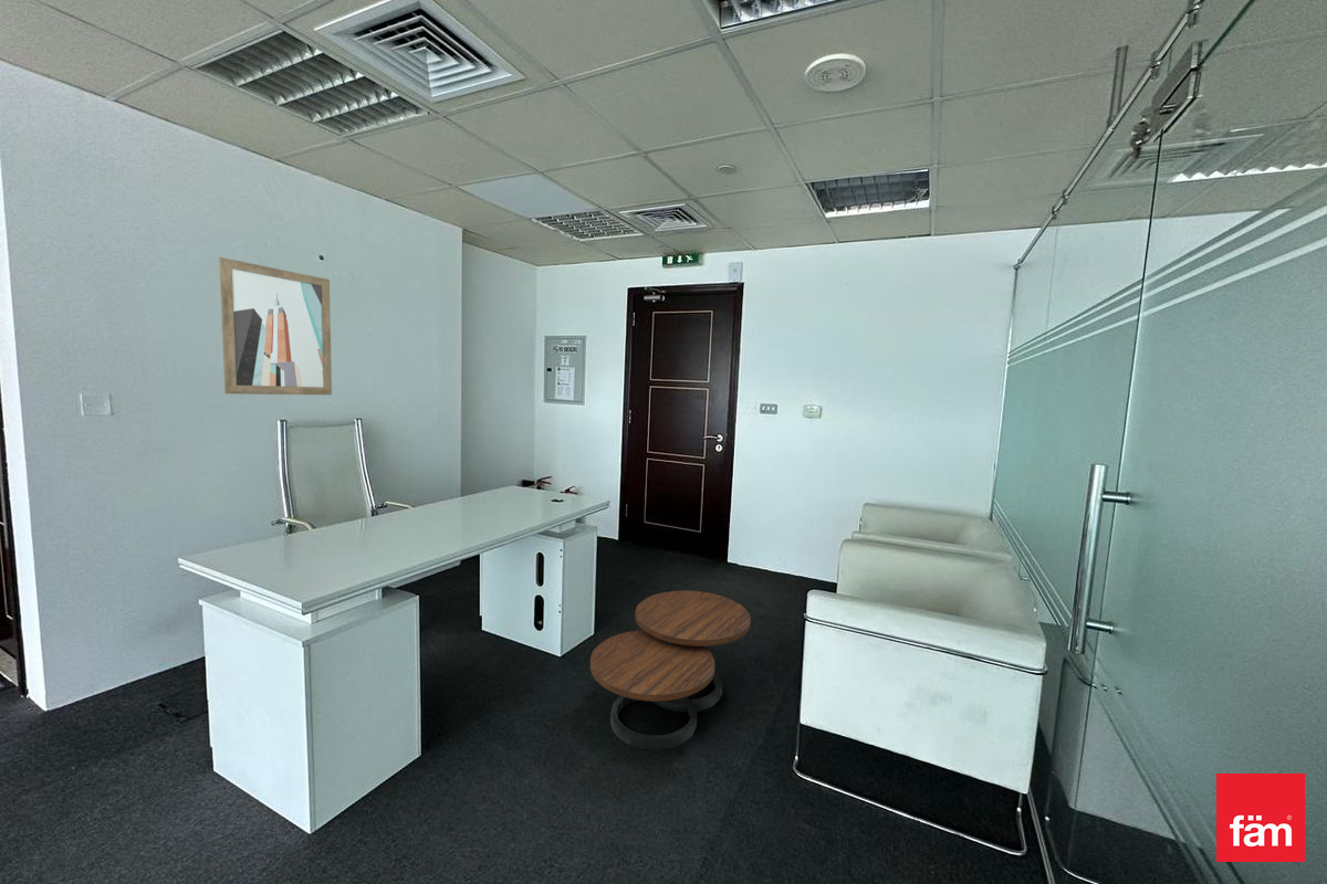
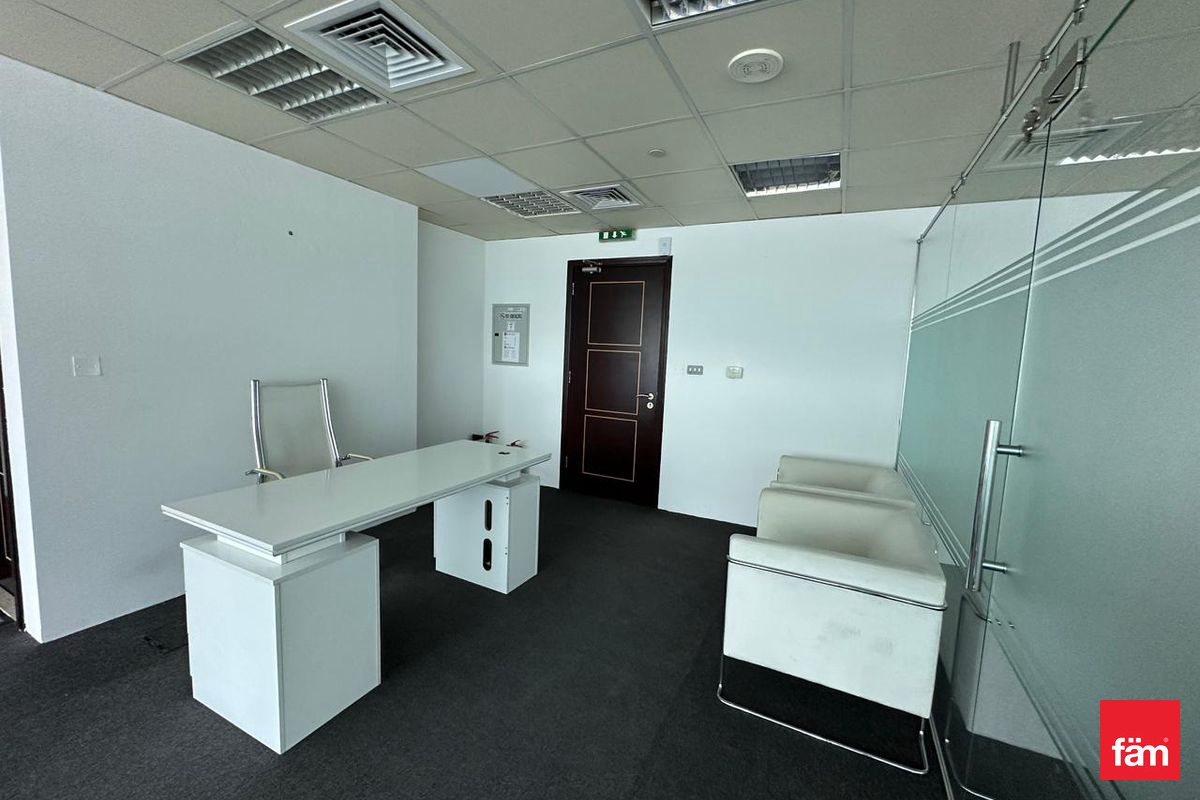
- wall art [218,256,333,396]
- coffee table [589,590,752,751]
